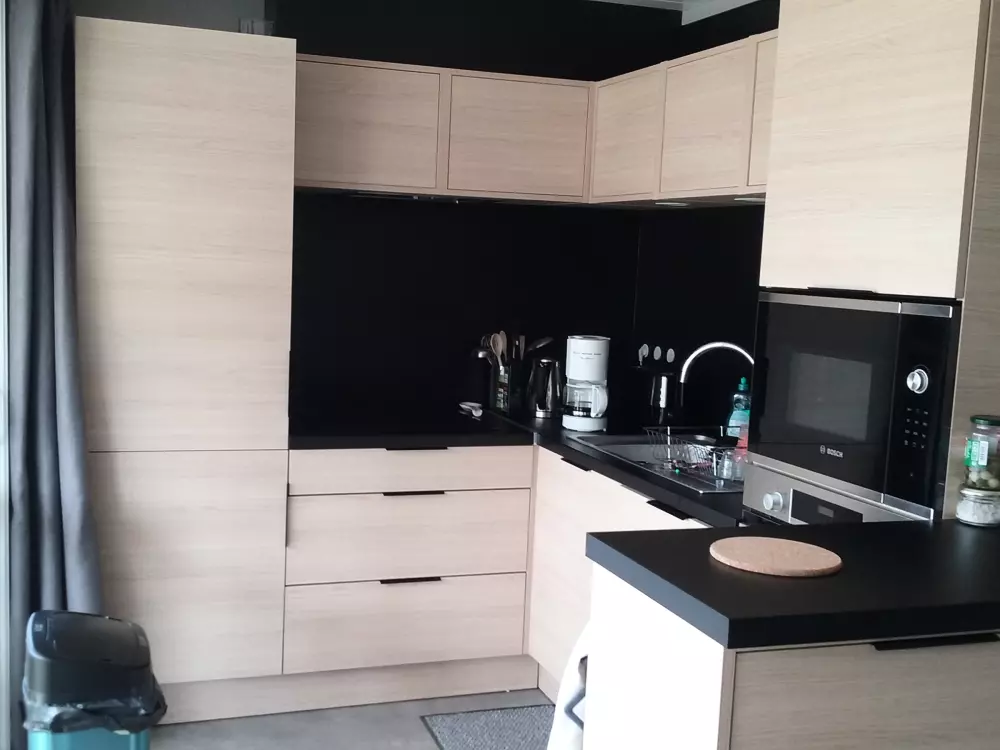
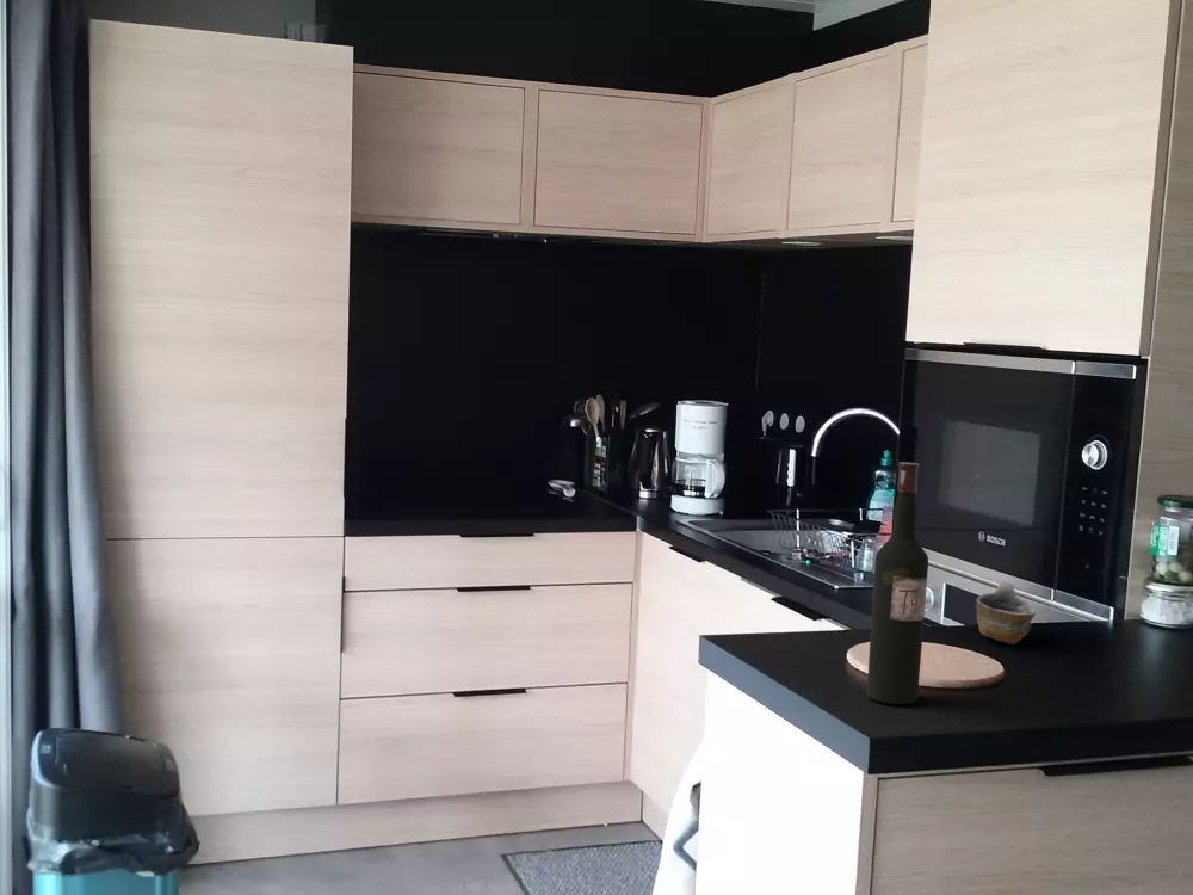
+ cup [976,580,1037,646]
+ wine bottle [865,461,929,705]
